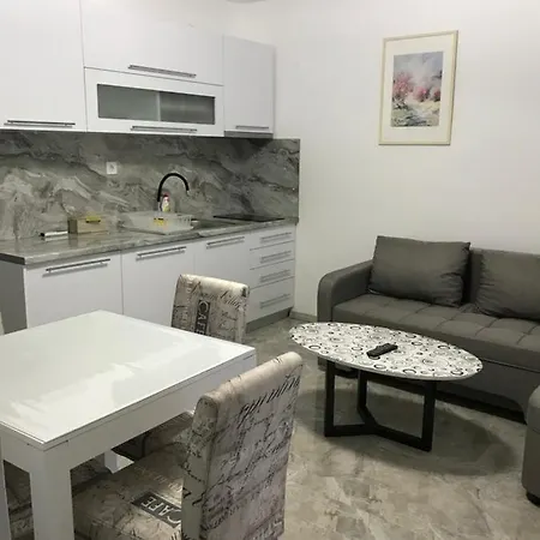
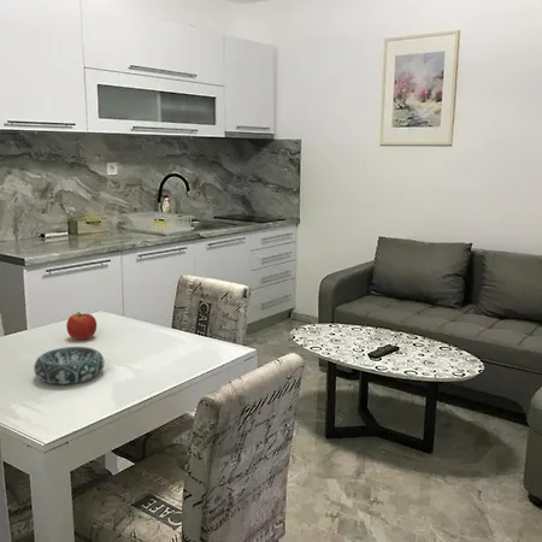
+ decorative bowl [33,346,105,385]
+ apple [65,311,98,341]
